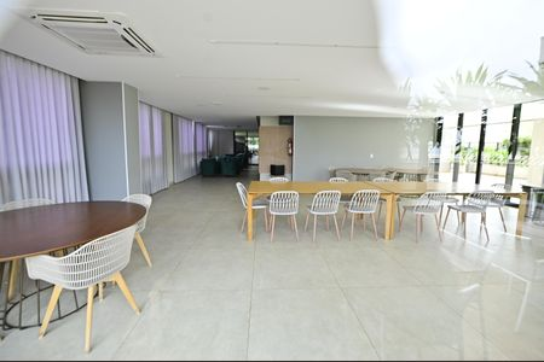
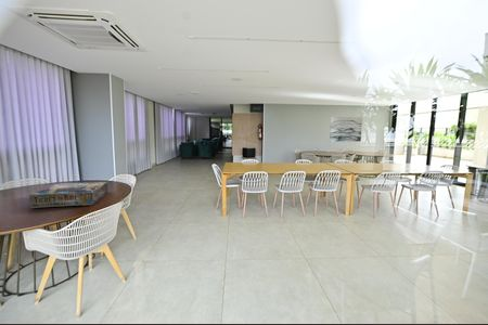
+ wall art [329,116,363,143]
+ board game [28,181,110,209]
